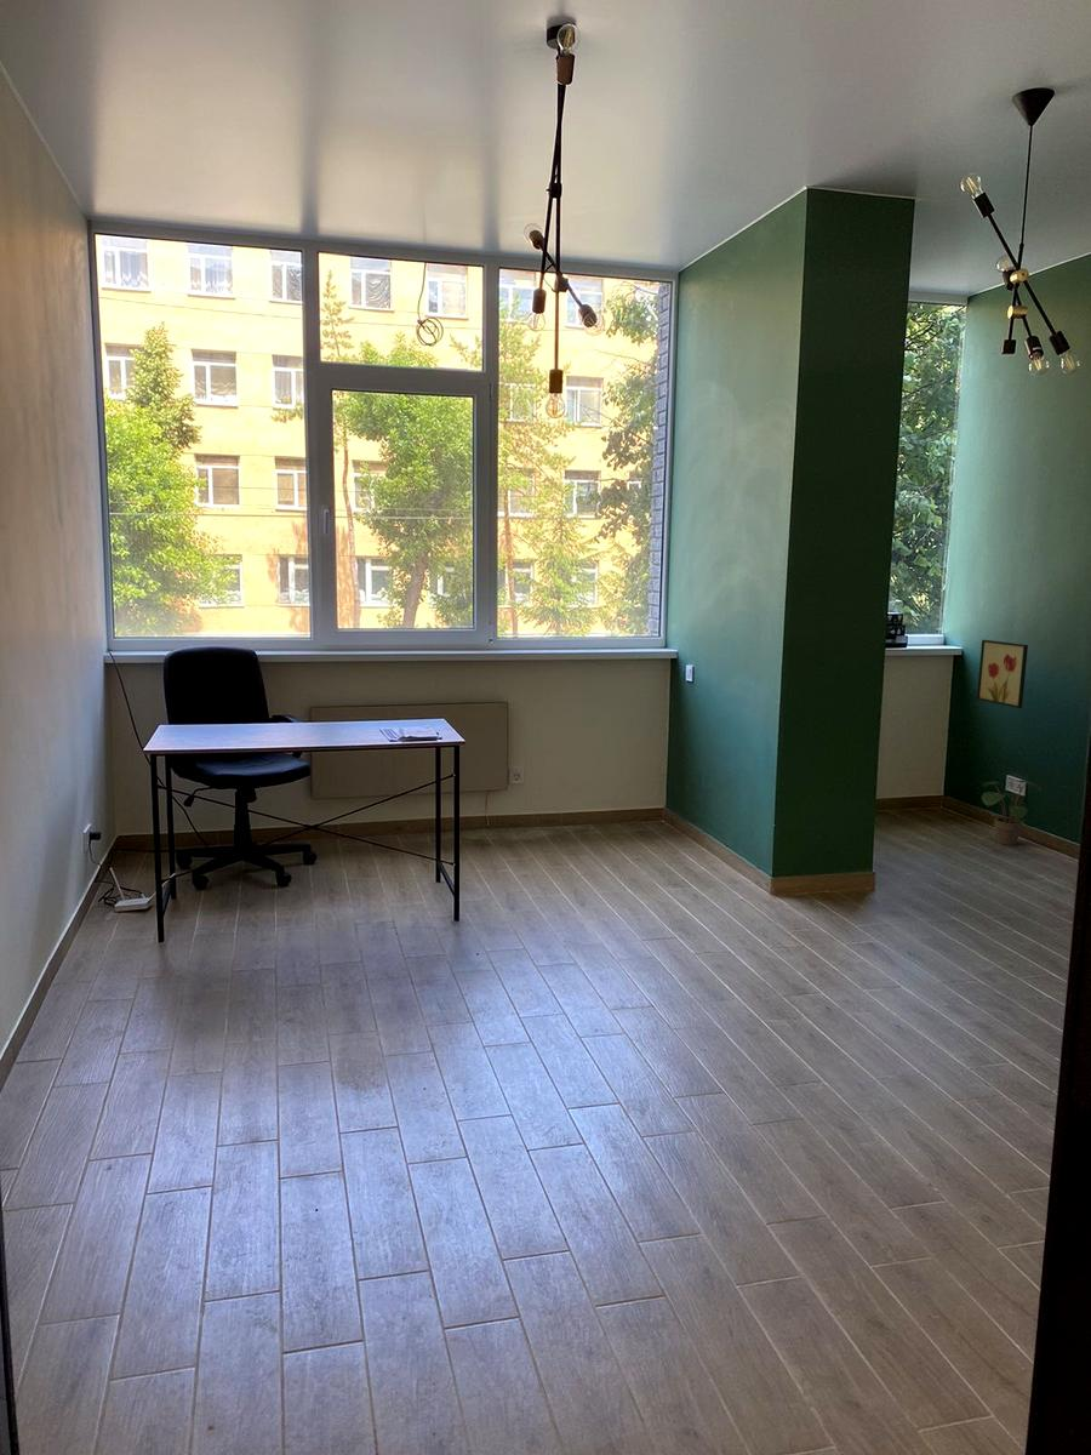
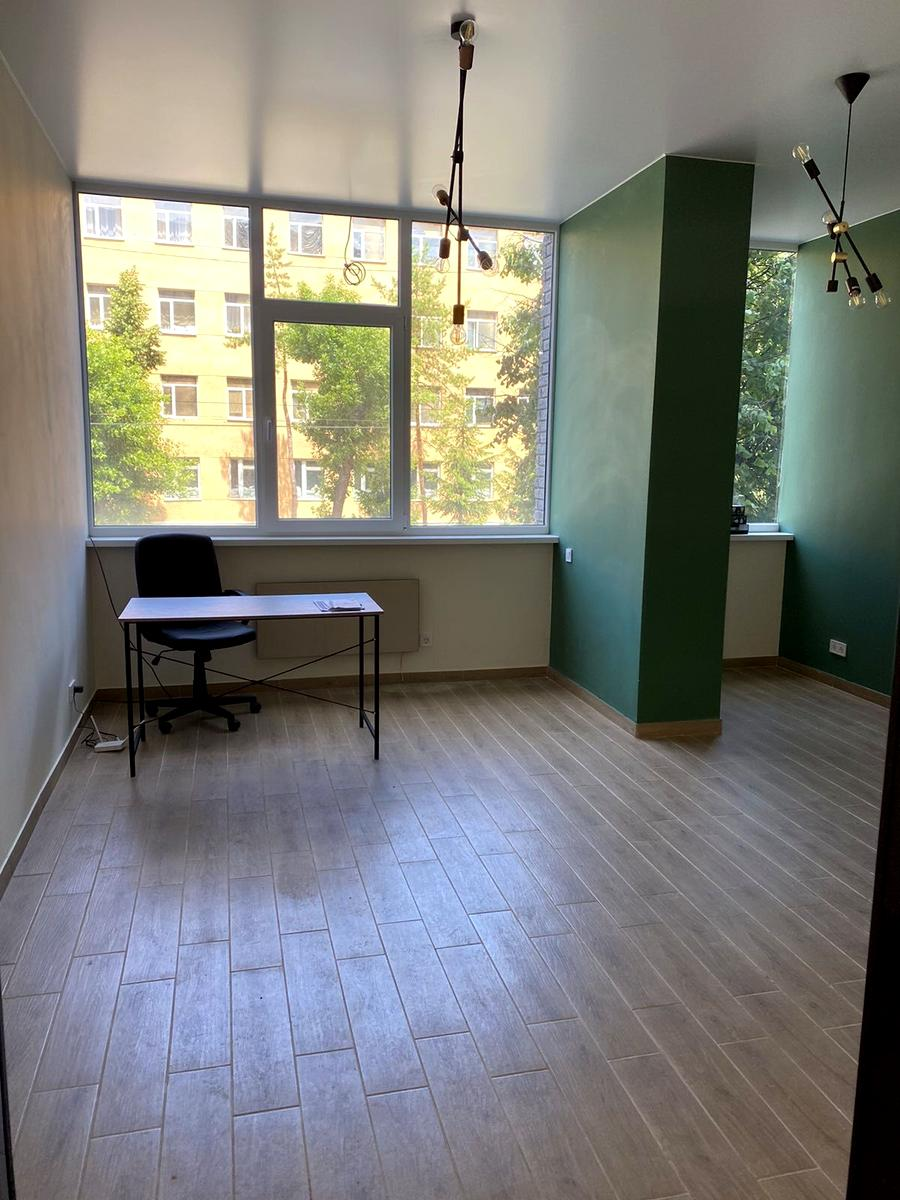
- wall art [976,639,1029,709]
- potted plant [981,778,1043,846]
